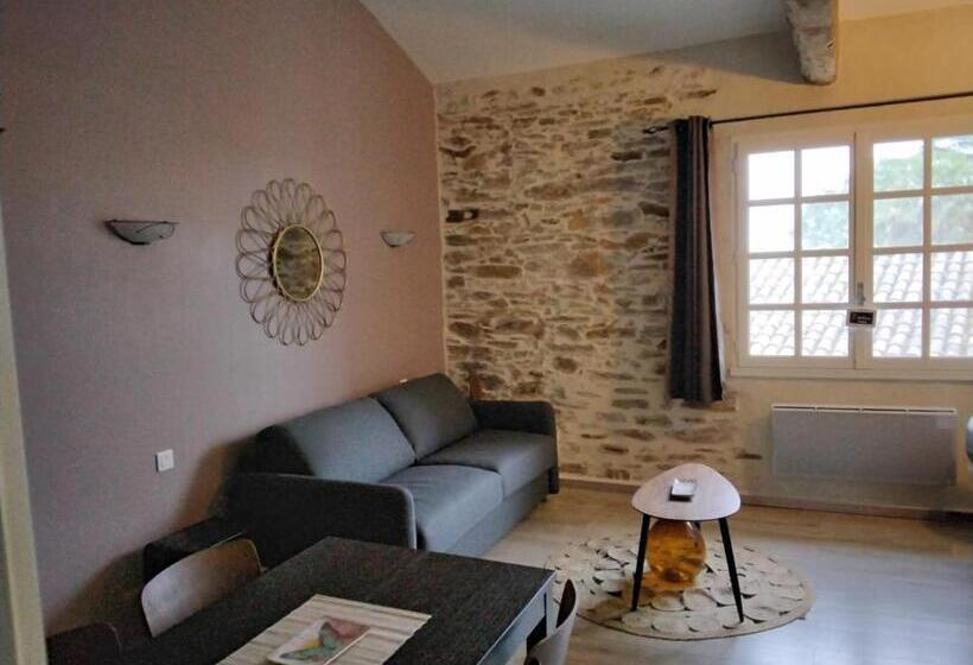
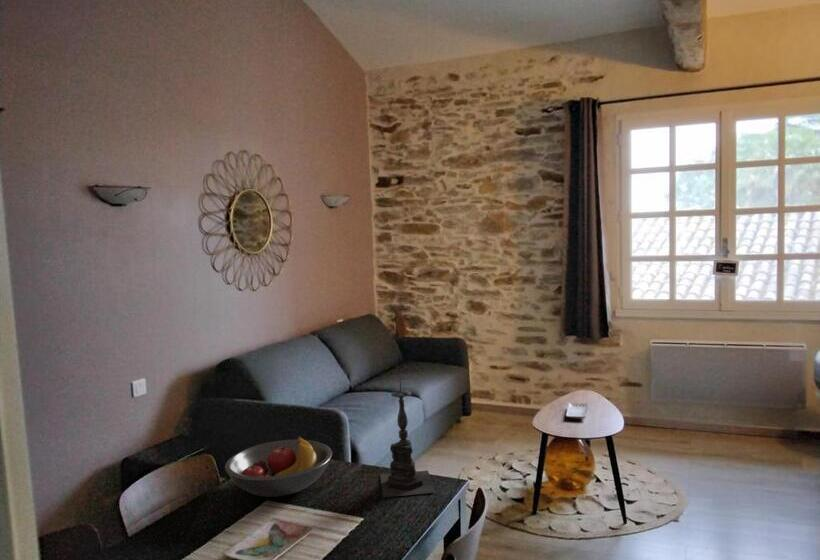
+ fruit bowl [224,435,333,498]
+ candle holder [379,376,436,498]
